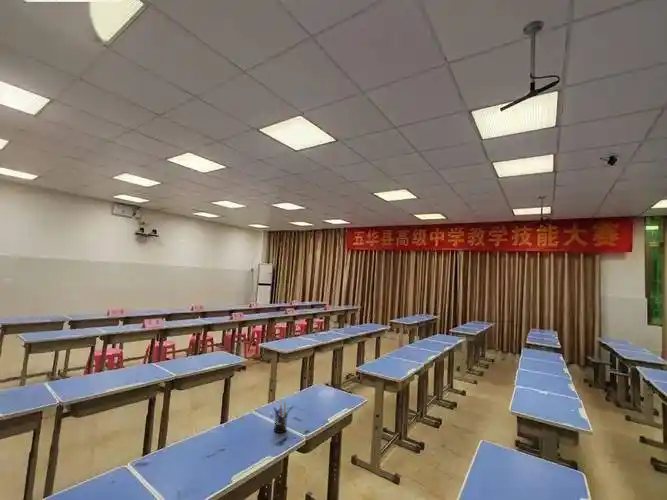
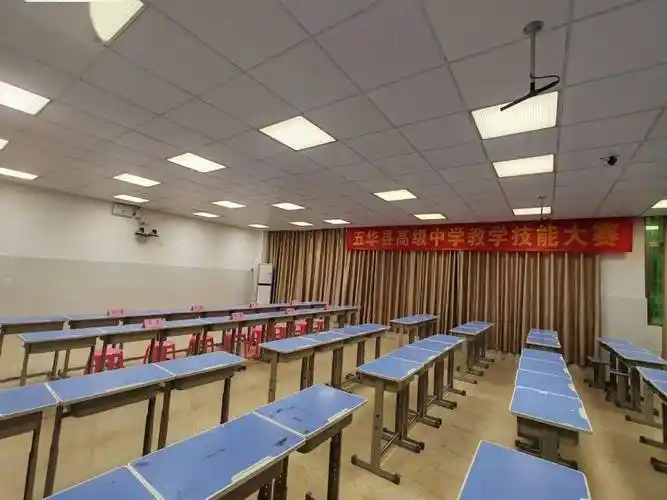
- pen holder [273,402,292,434]
